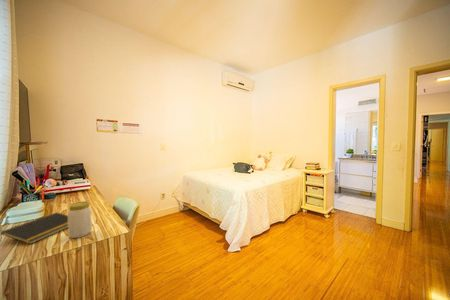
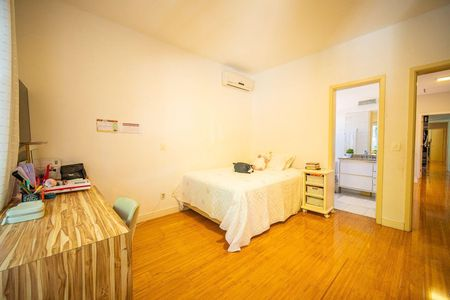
- notepad [0,211,68,245]
- jar [67,200,92,239]
